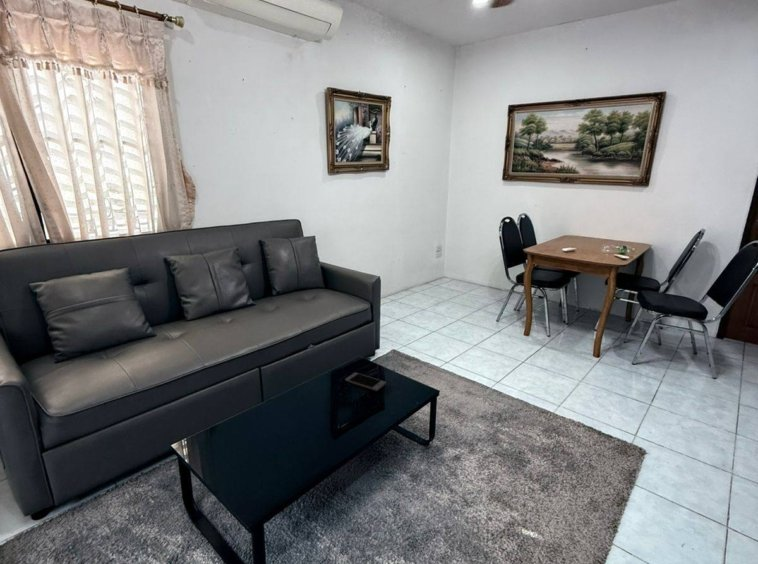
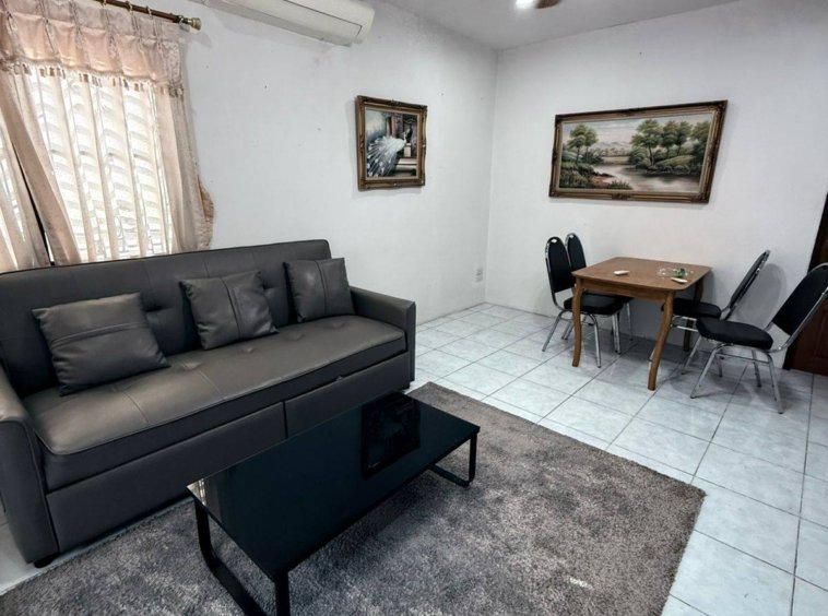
- cell phone [344,372,387,392]
